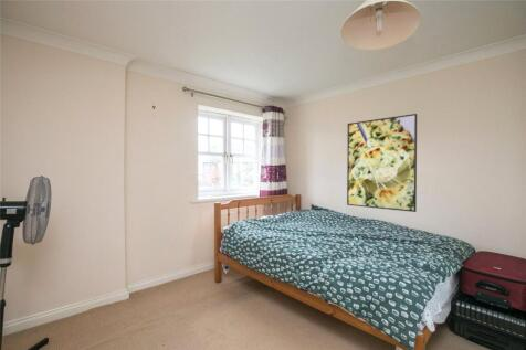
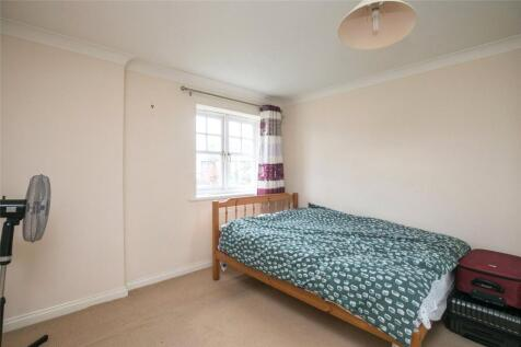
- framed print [346,113,418,213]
